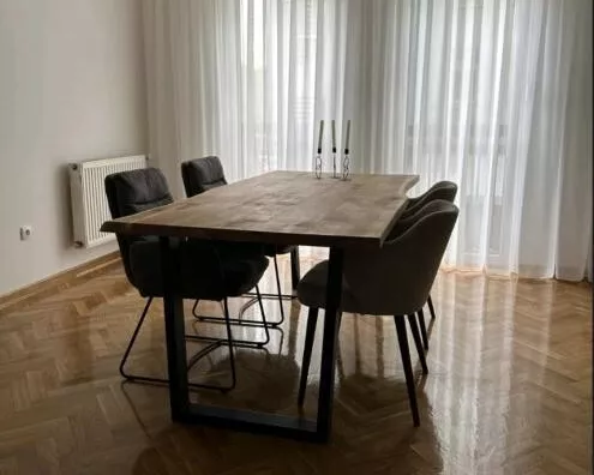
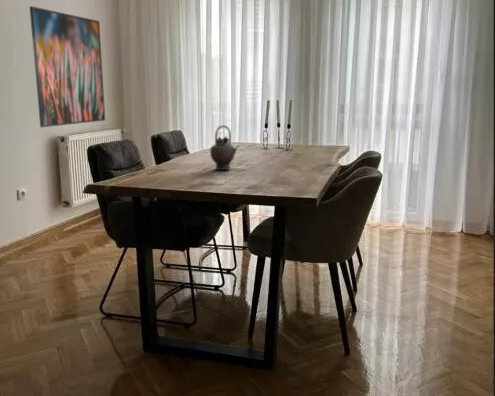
+ teapot [209,124,241,171]
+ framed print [29,5,106,128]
